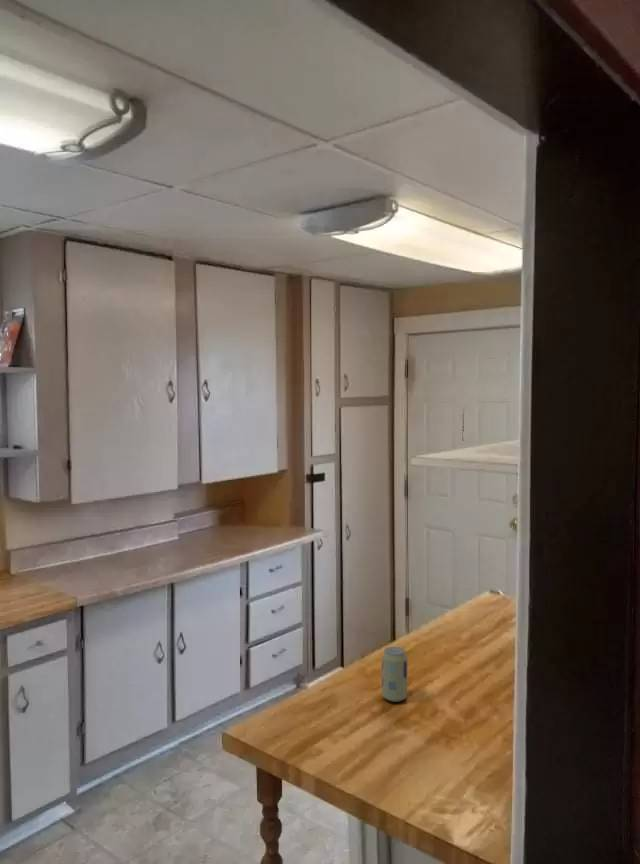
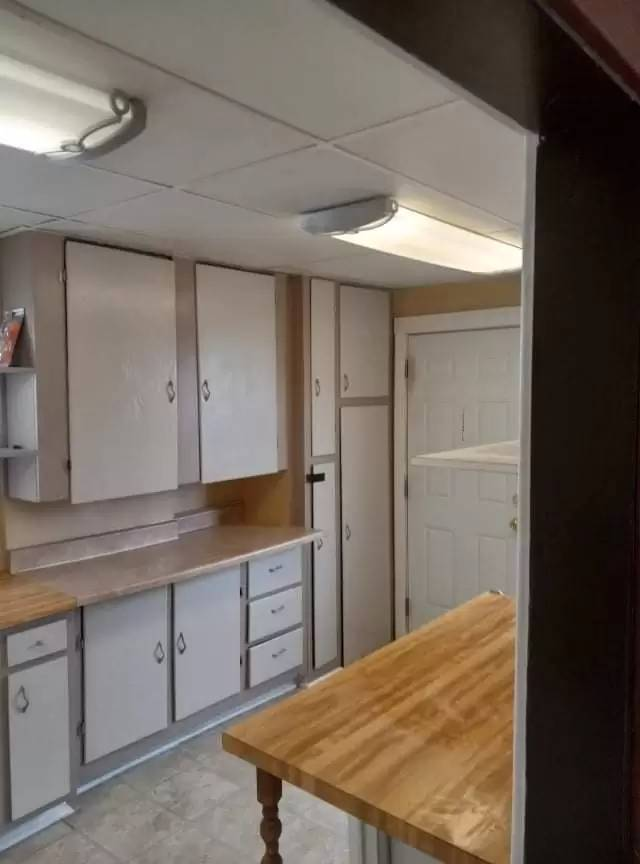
- beverage can [381,646,408,703]
